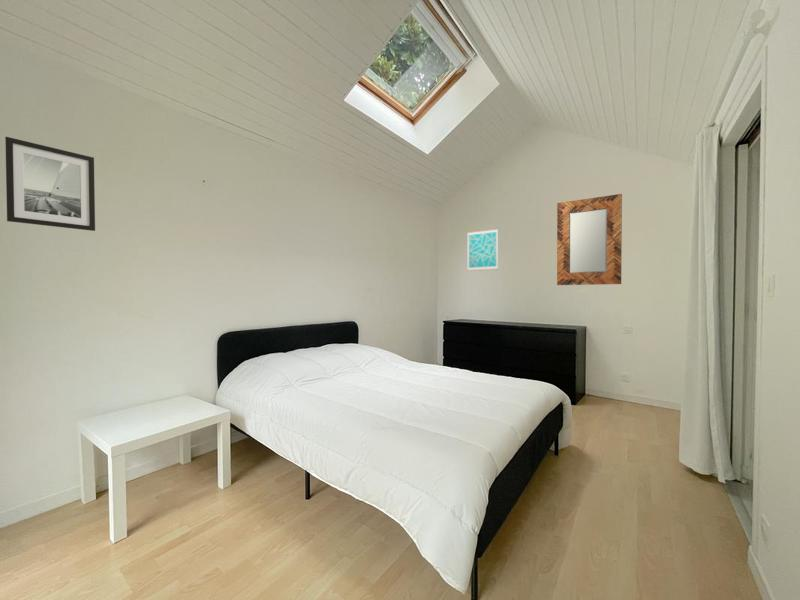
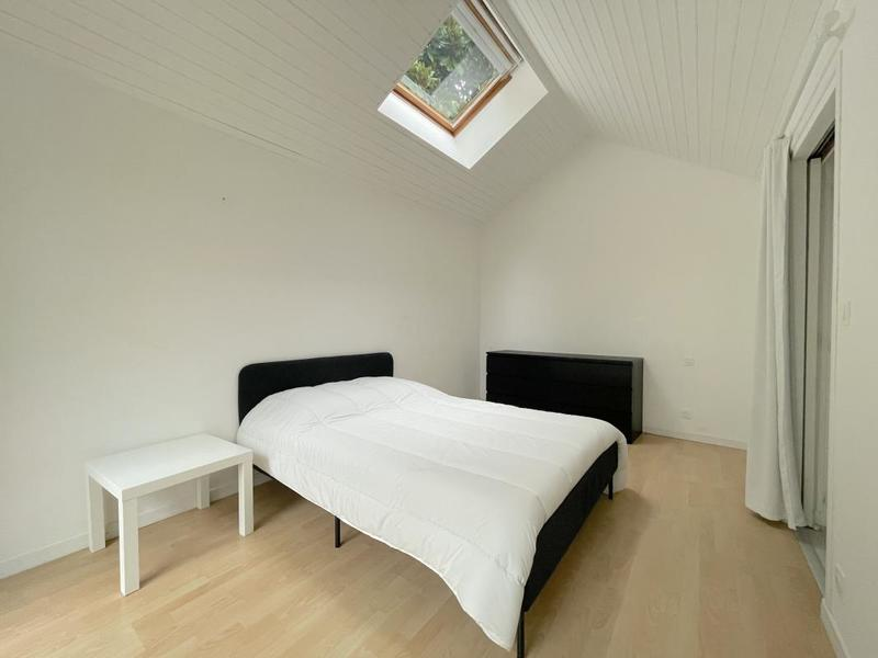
- home mirror [556,193,623,286]
- wall art [467,227,499,272]
- wall art [4,136,96,232]
